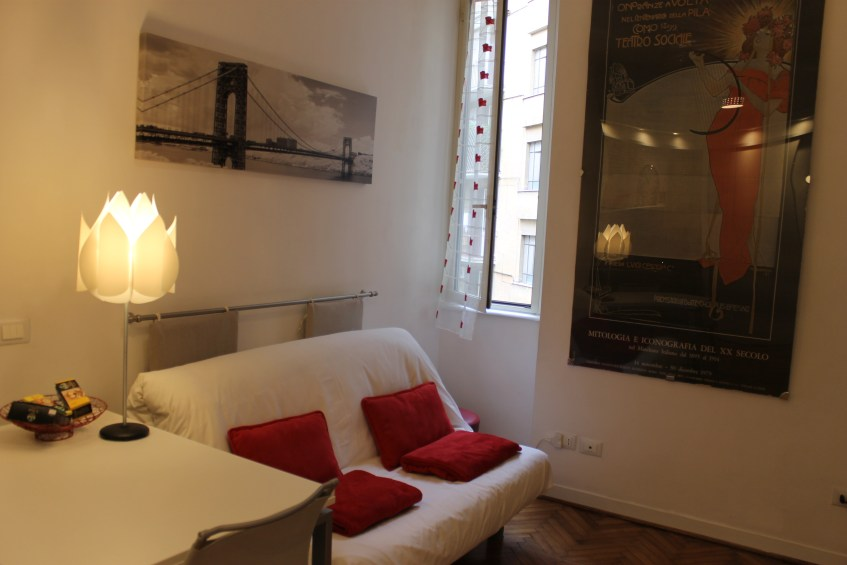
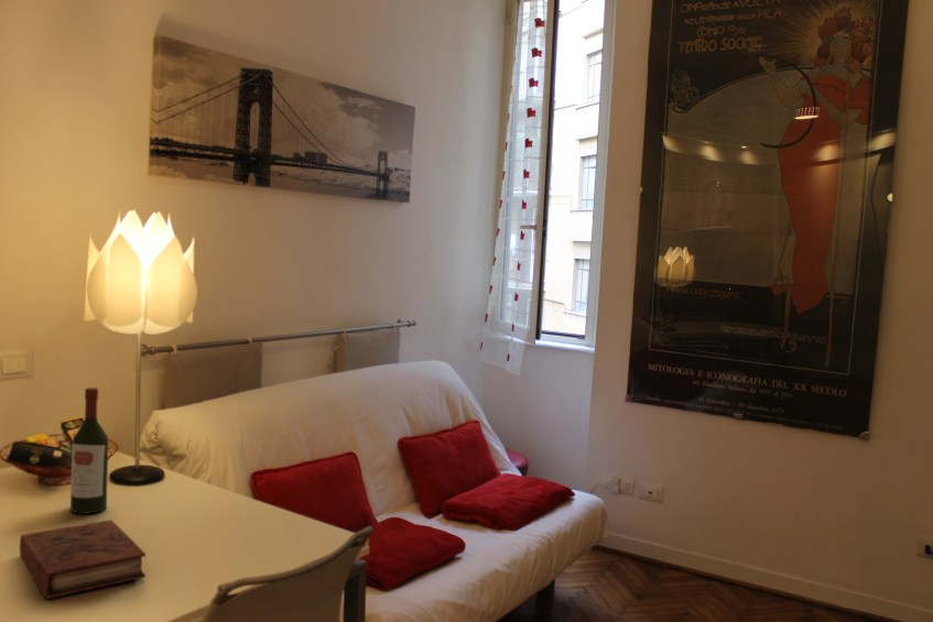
+ wine bottle [69,386,109,515]
+ book [19,519,147,600]
